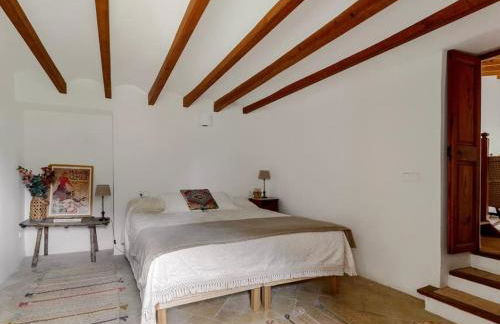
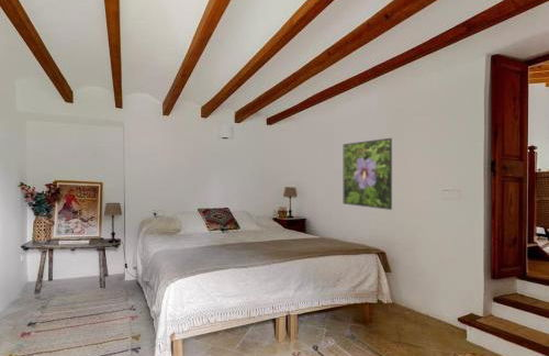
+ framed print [343,137,393,211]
